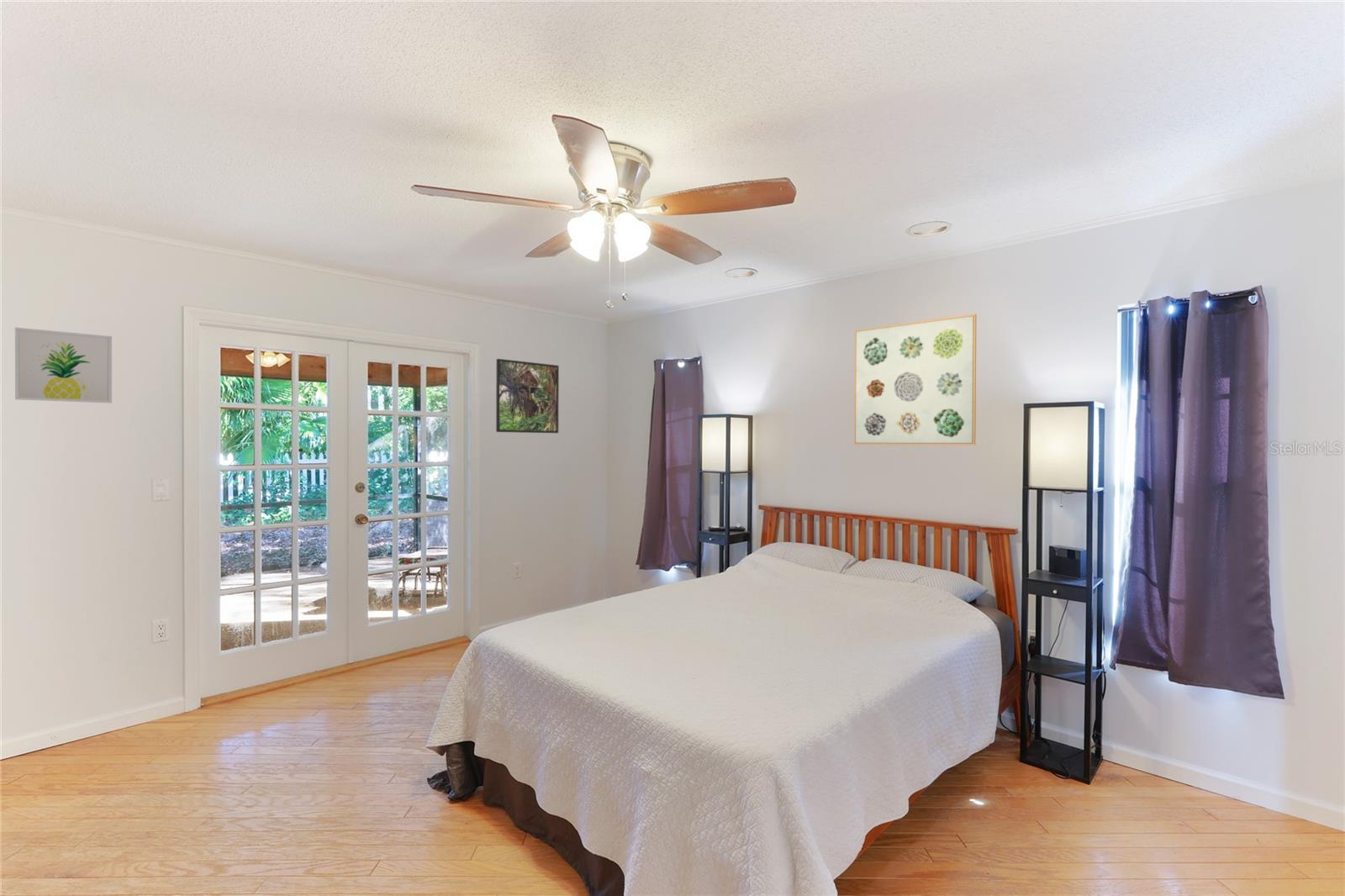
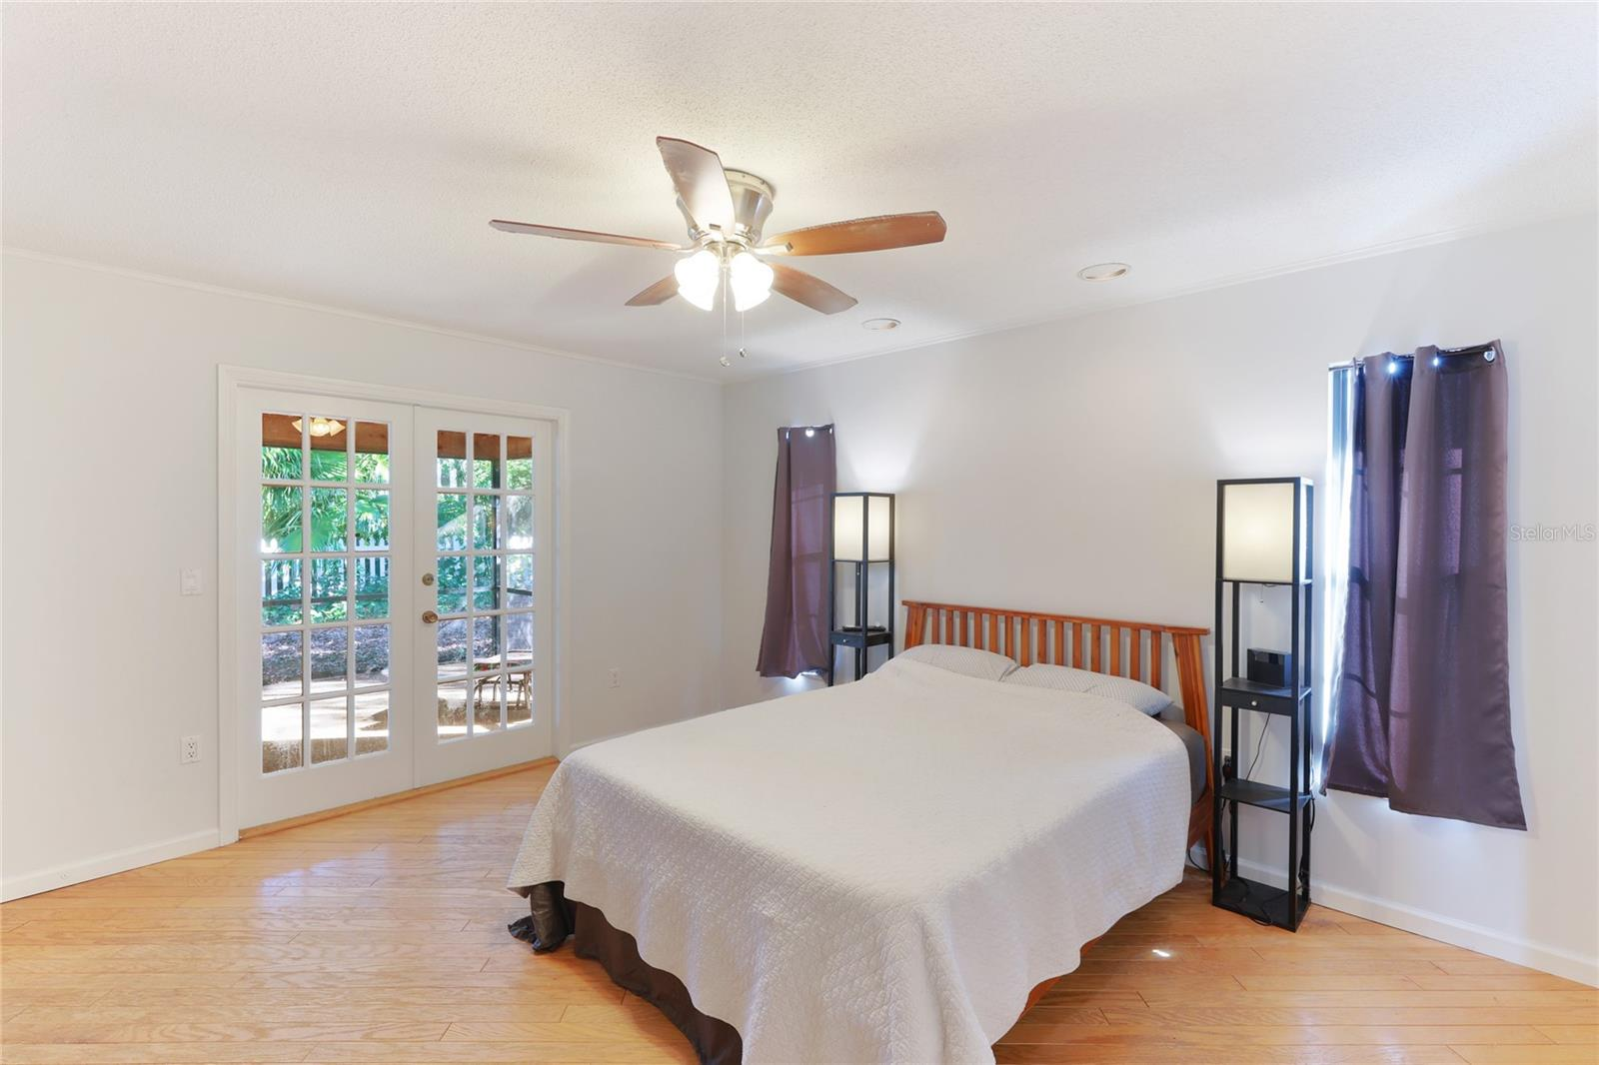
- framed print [495,358,560,434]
- wall art [14,326,113,404]
- wall art [853,314,977,445]
